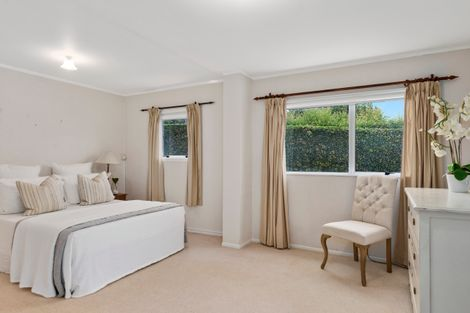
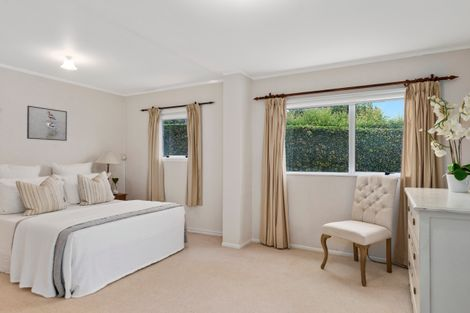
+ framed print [26,105,68,142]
